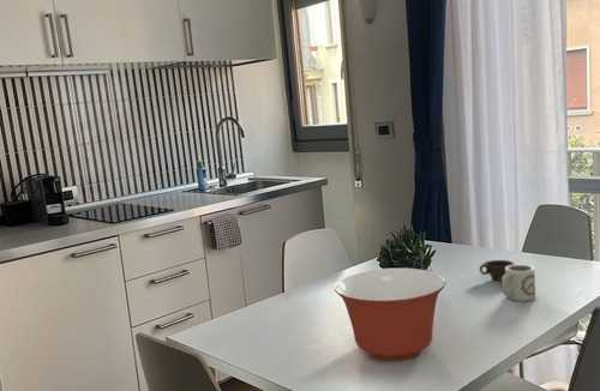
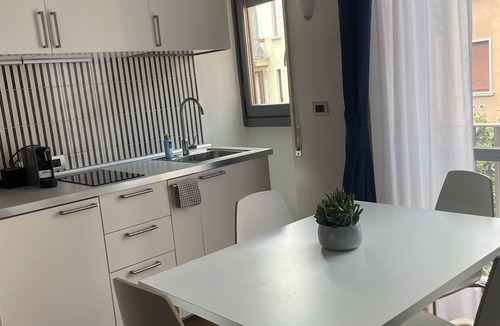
- cup [500,264,536,302]
- mixing bowl [332,267,446,362]
- cup [479,259,516,282]
